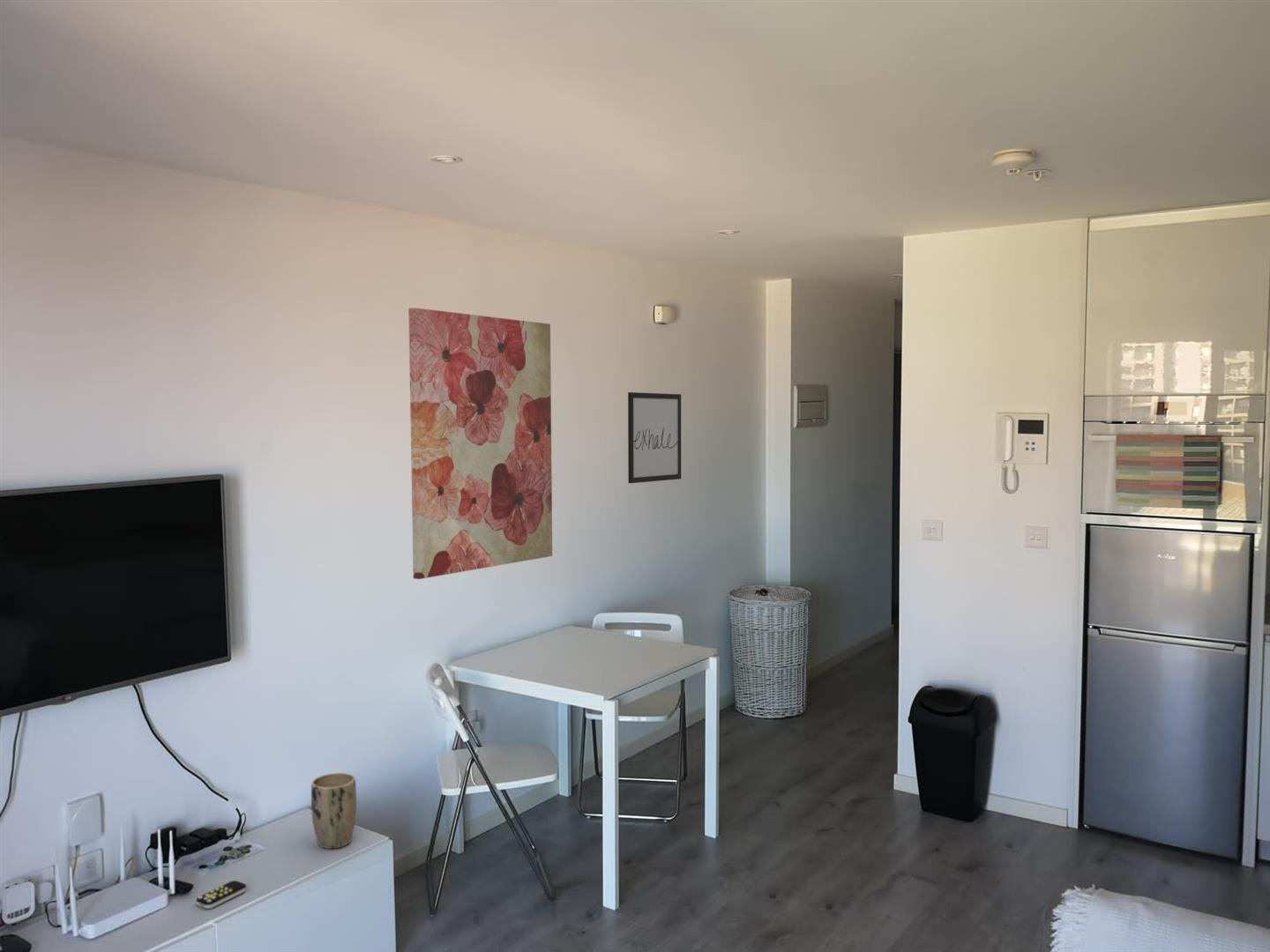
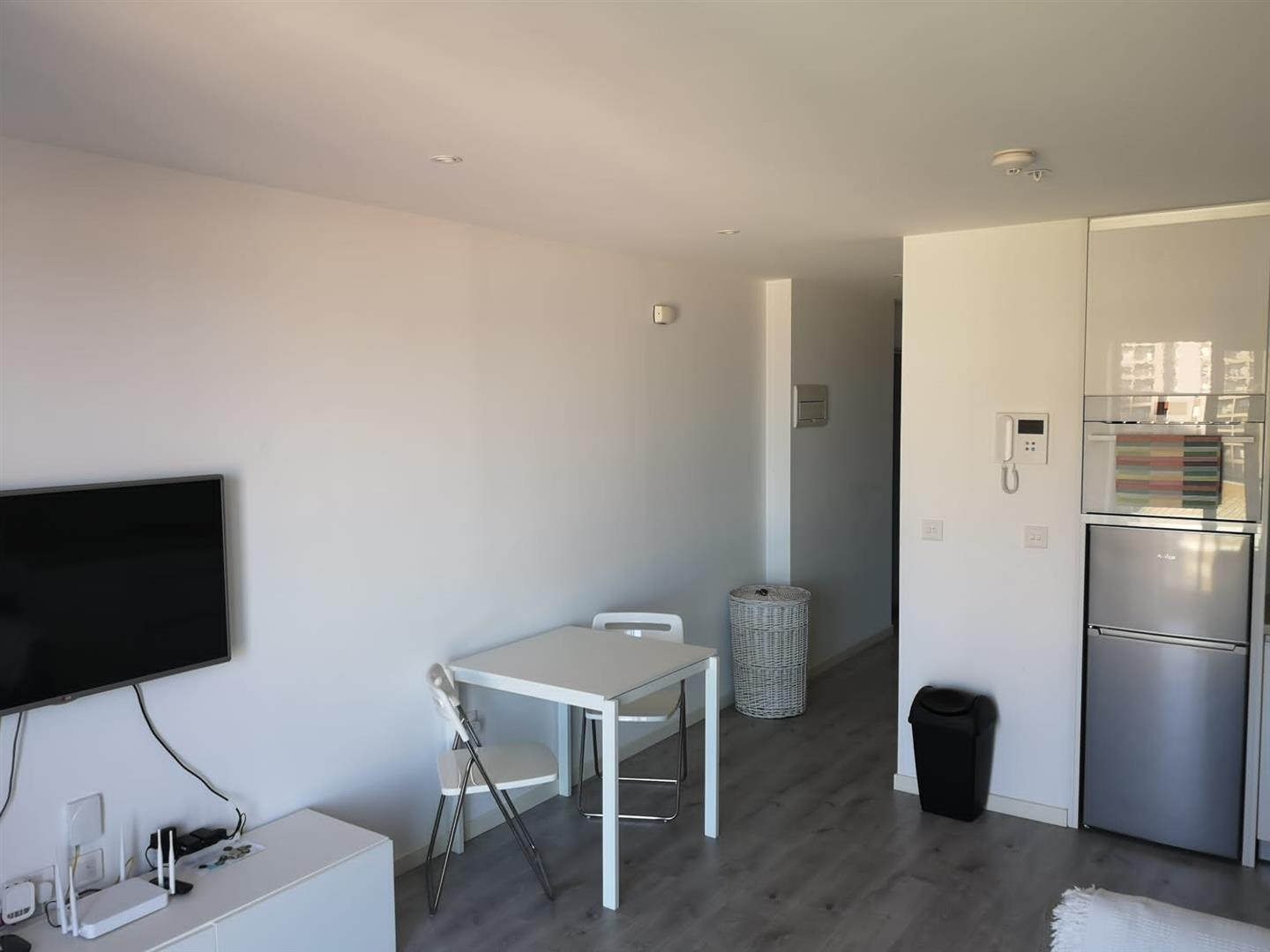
- wall art [627,391,682,484]
- wall art [407,307,553,580]
- plant pot [310,772,357,850]
- remote control [195,880,247,910]
